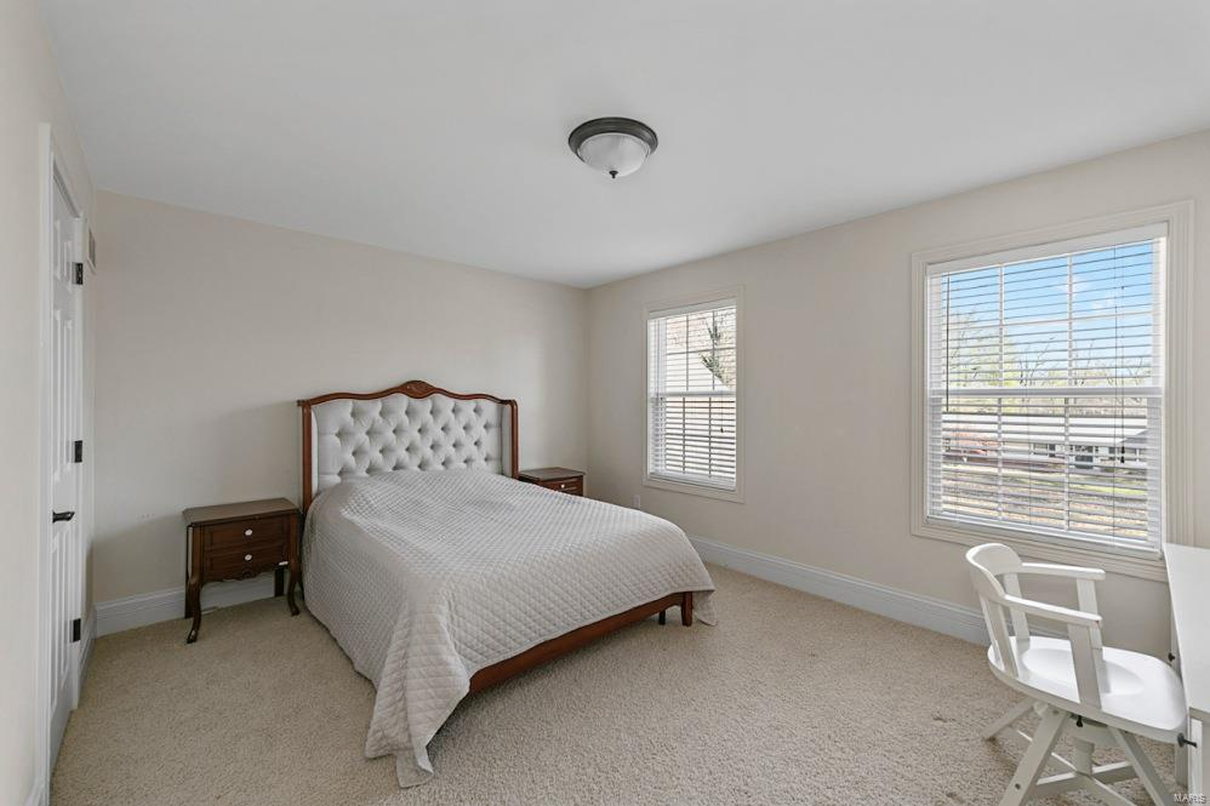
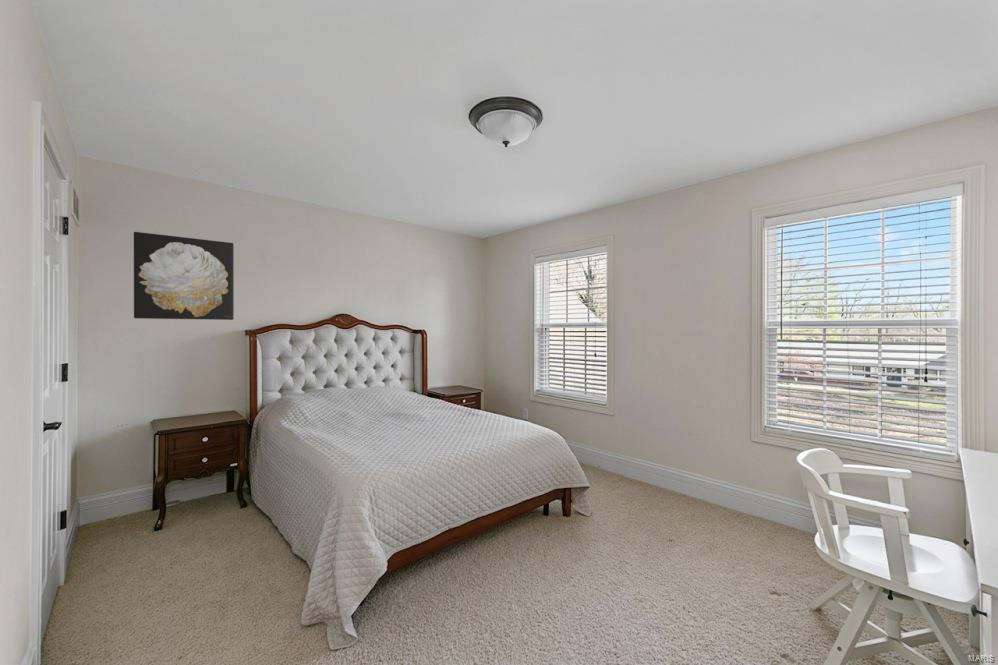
+ wall art [133,231,235,321]
